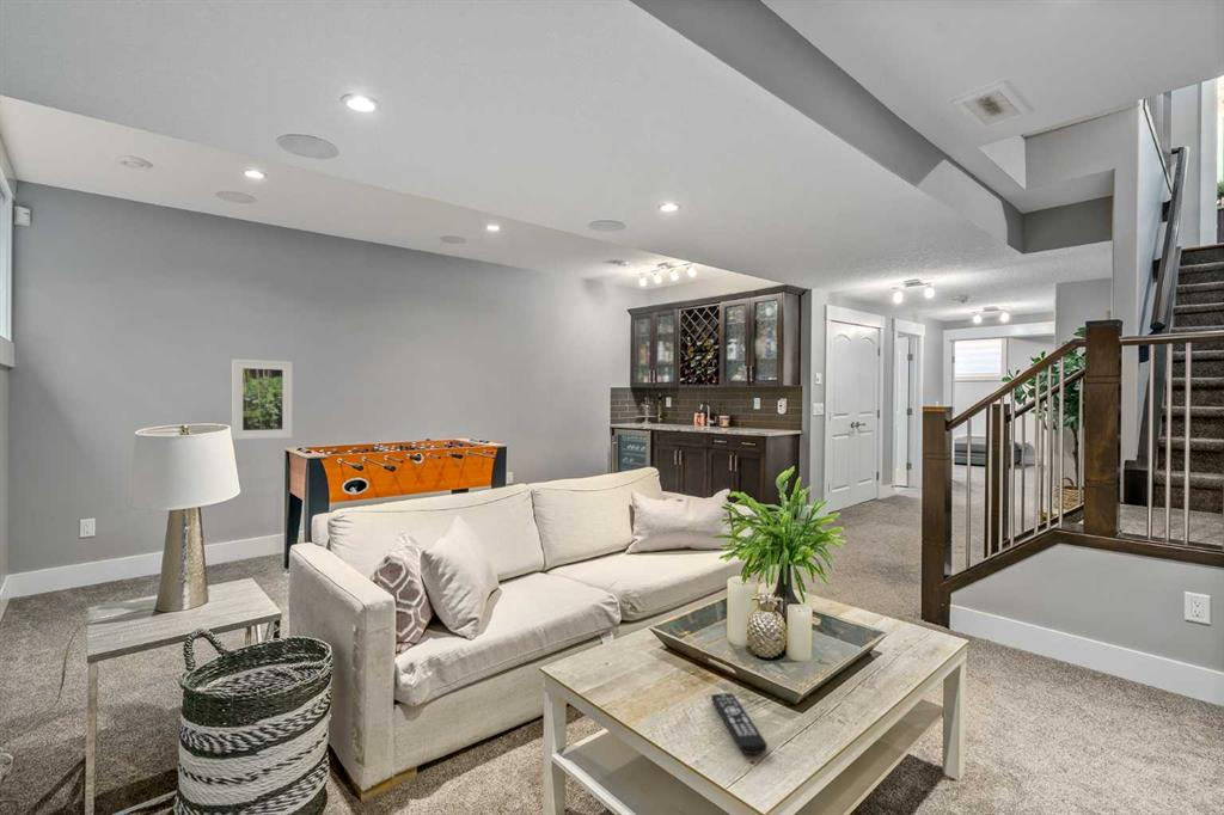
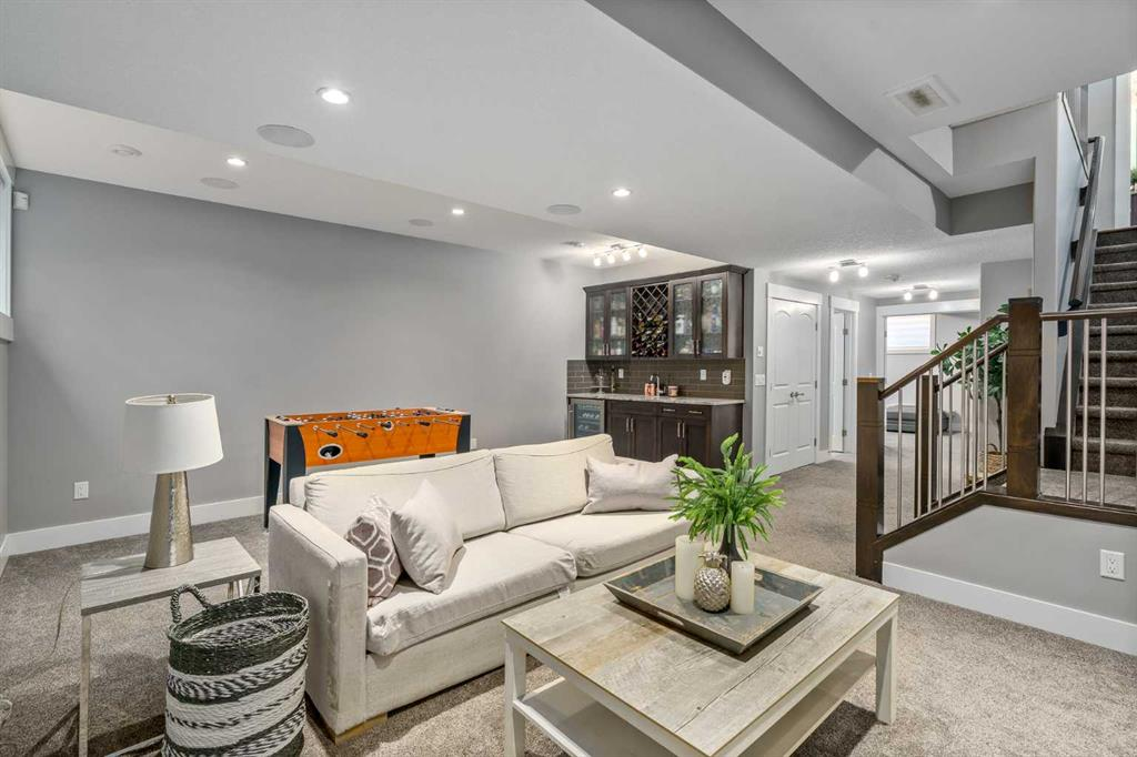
- remote control [710,692,769,755]
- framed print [231,357,293,441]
